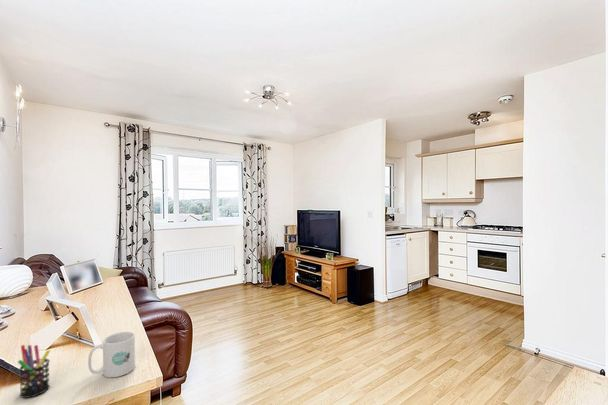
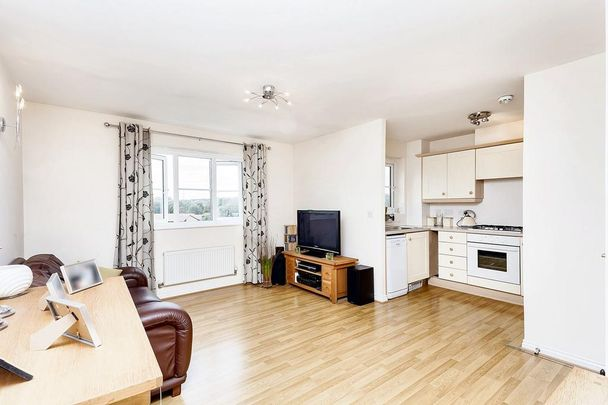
- pen holder [17,344,51,399]
- mug [87,331,136,378]
